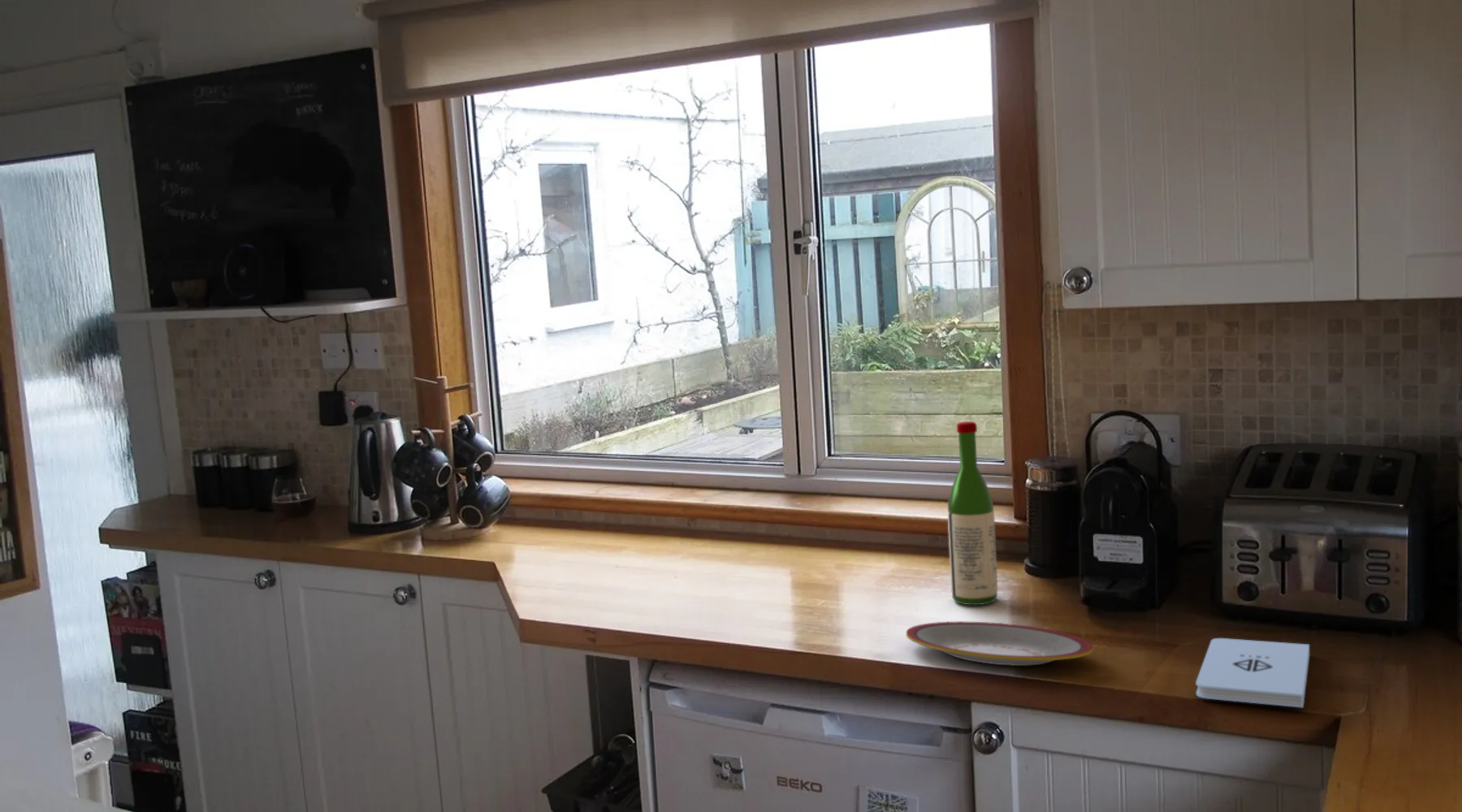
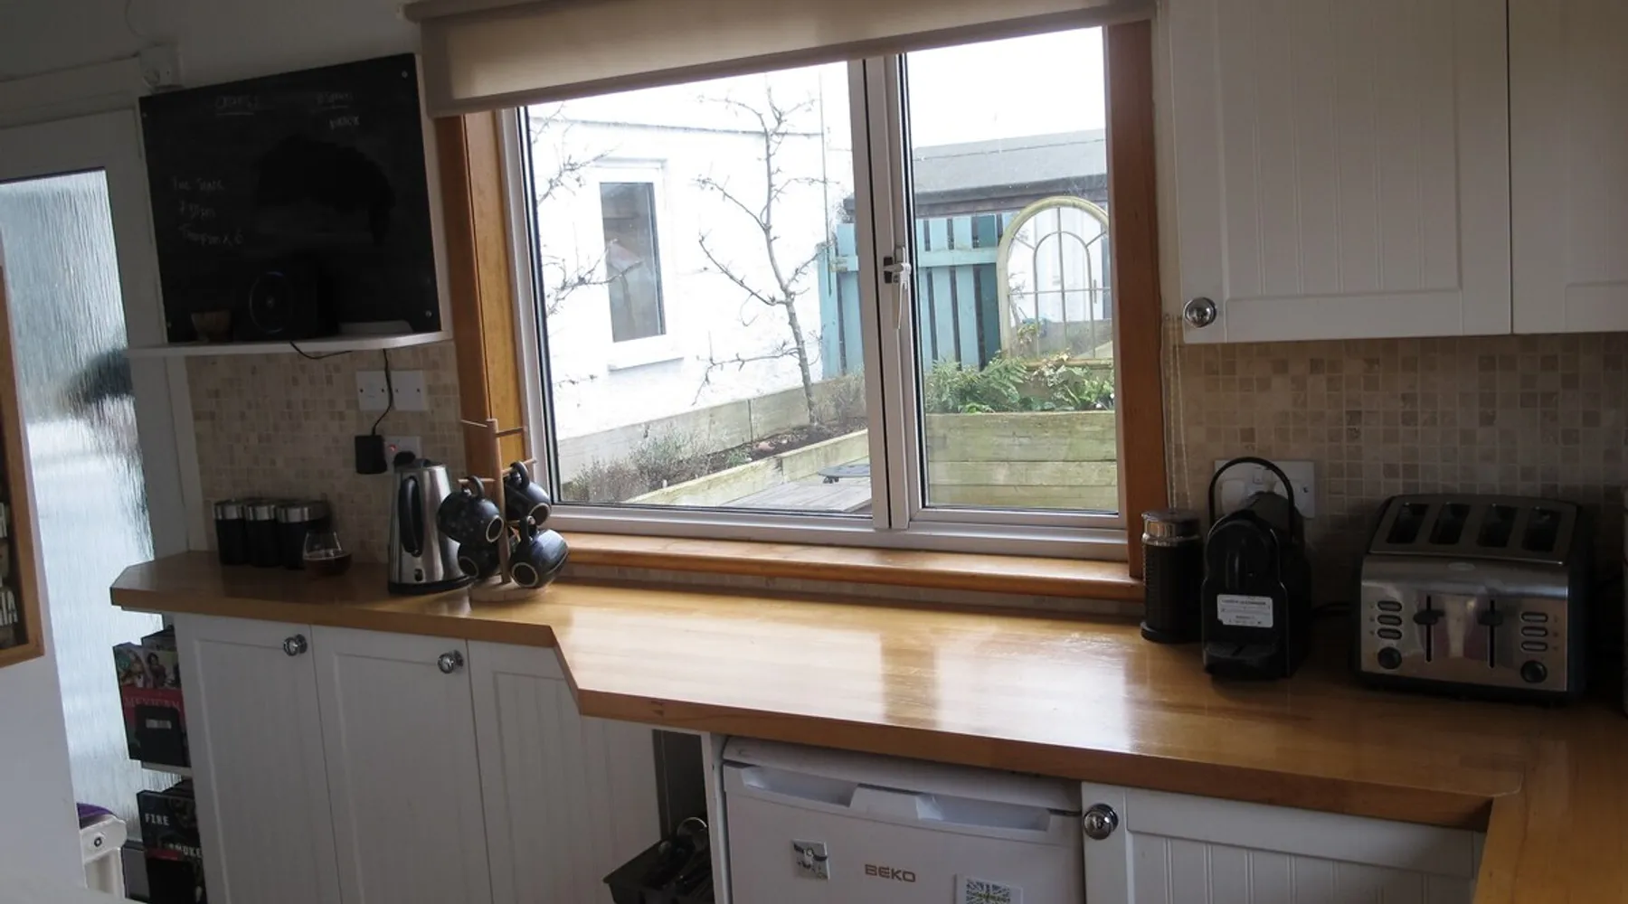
- plate [906,620,1094,667]
- wine bottle [947,421,998,606]
- notepad [1195,637,1310,708]
